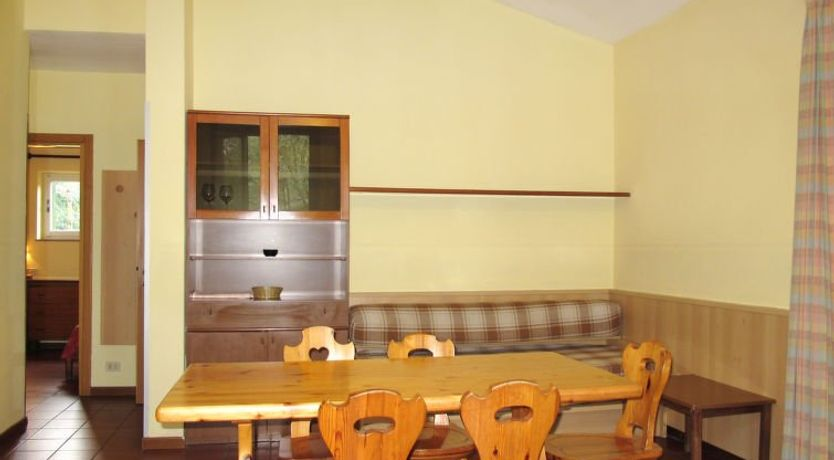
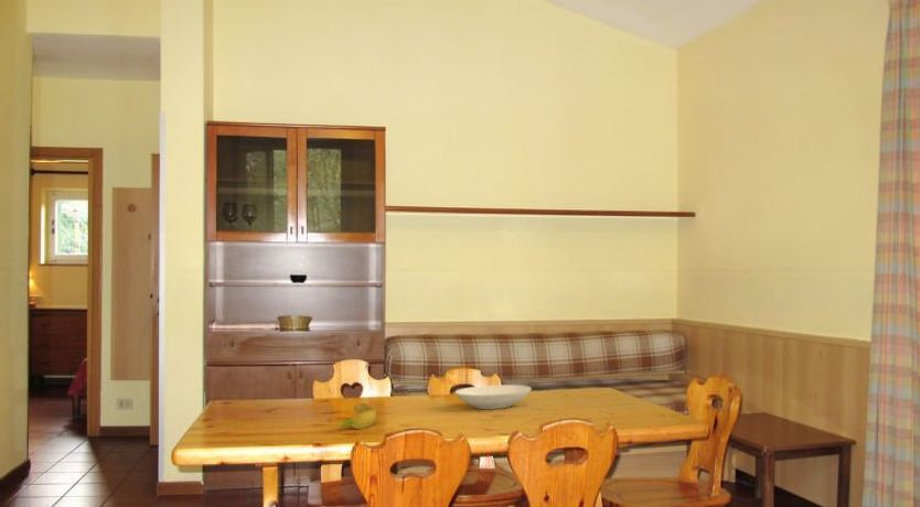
+ bowl [454,384,533,410]
+ banana [338,402,377,430]
